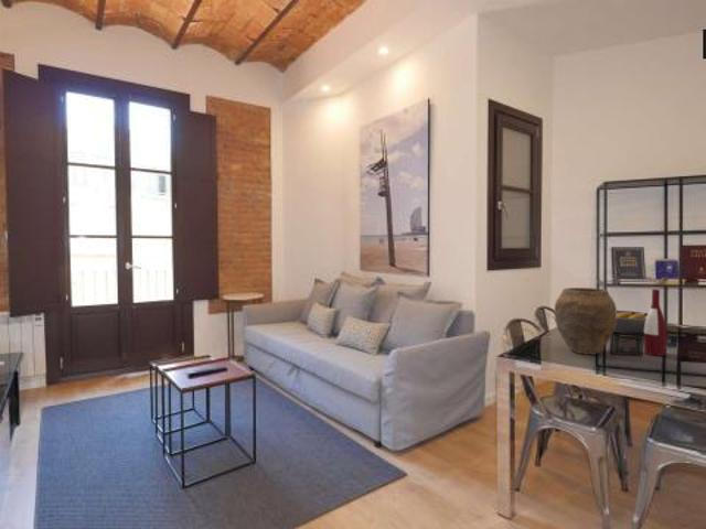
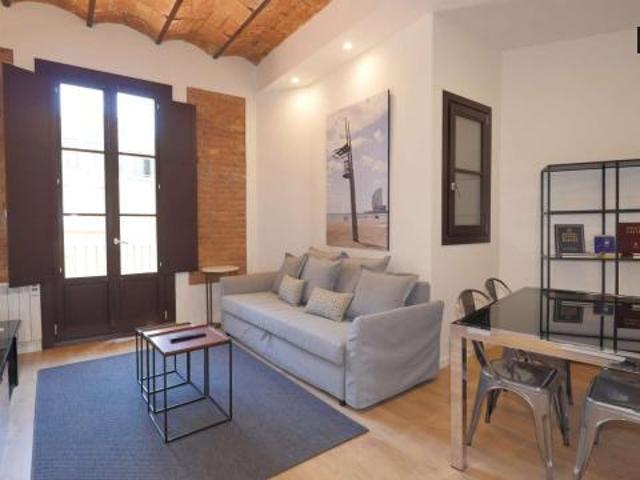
- fruit bowl [613,310,649,335]
- vase [553,287,618,356]
- alcohol [643,288,667,357]
